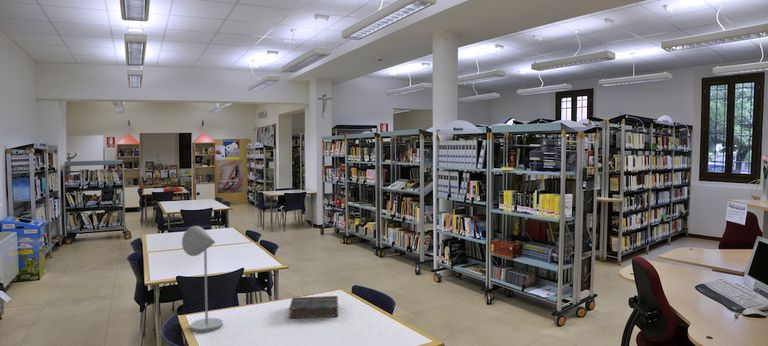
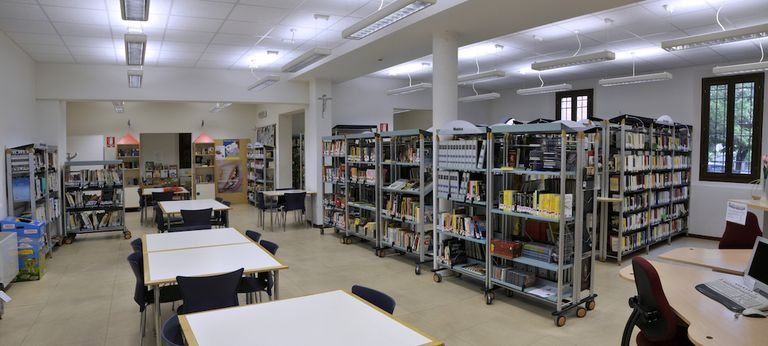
- desk lamp [181,225,224,333]
- book [288,295,339,319]
